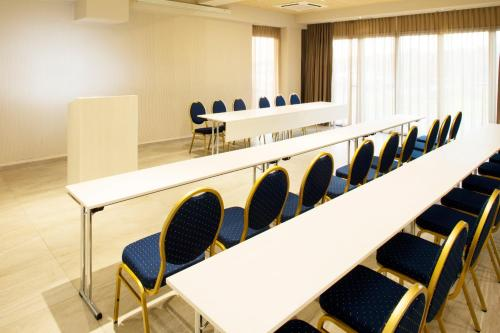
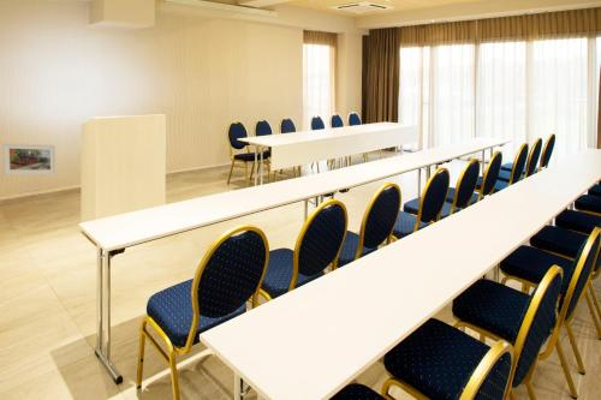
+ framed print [1,142,58,177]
